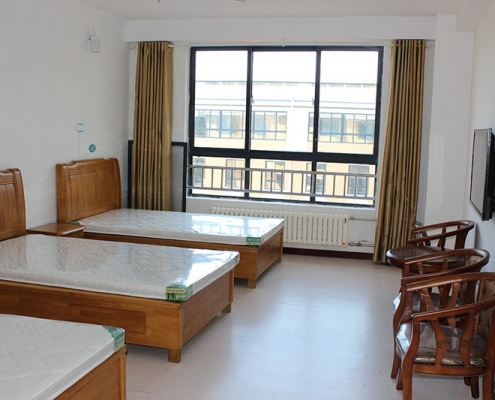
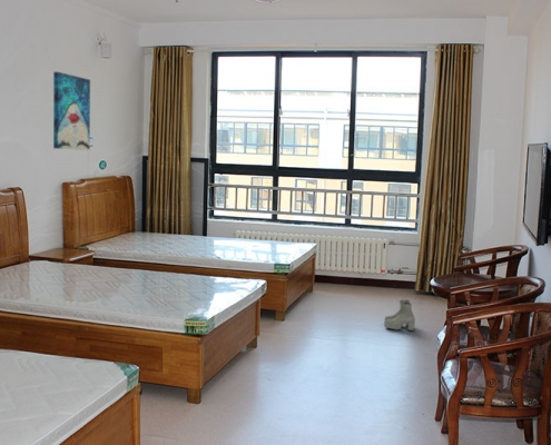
+ wall art [52,71,91,151]
+ boots [383,299,416,332]
